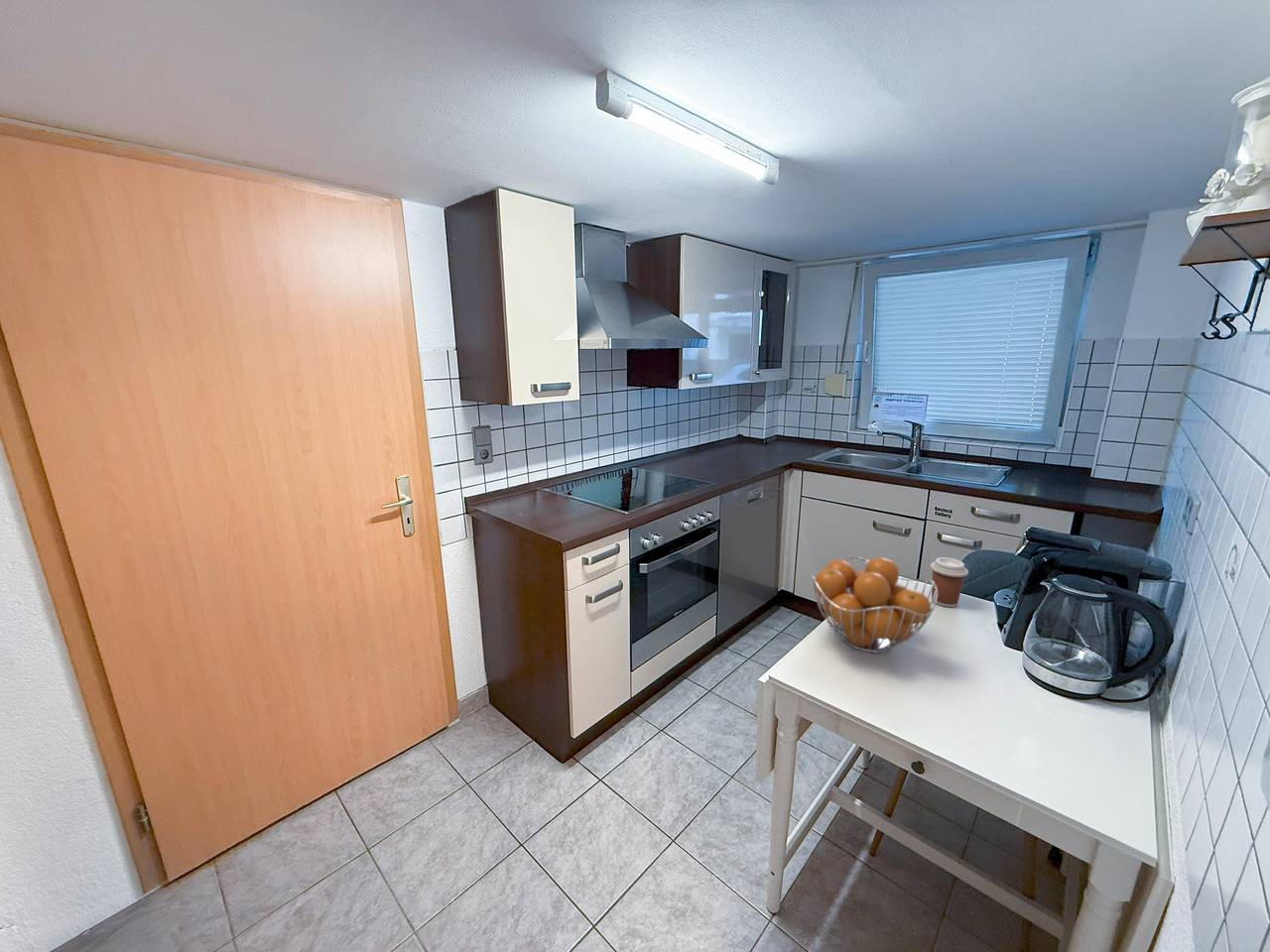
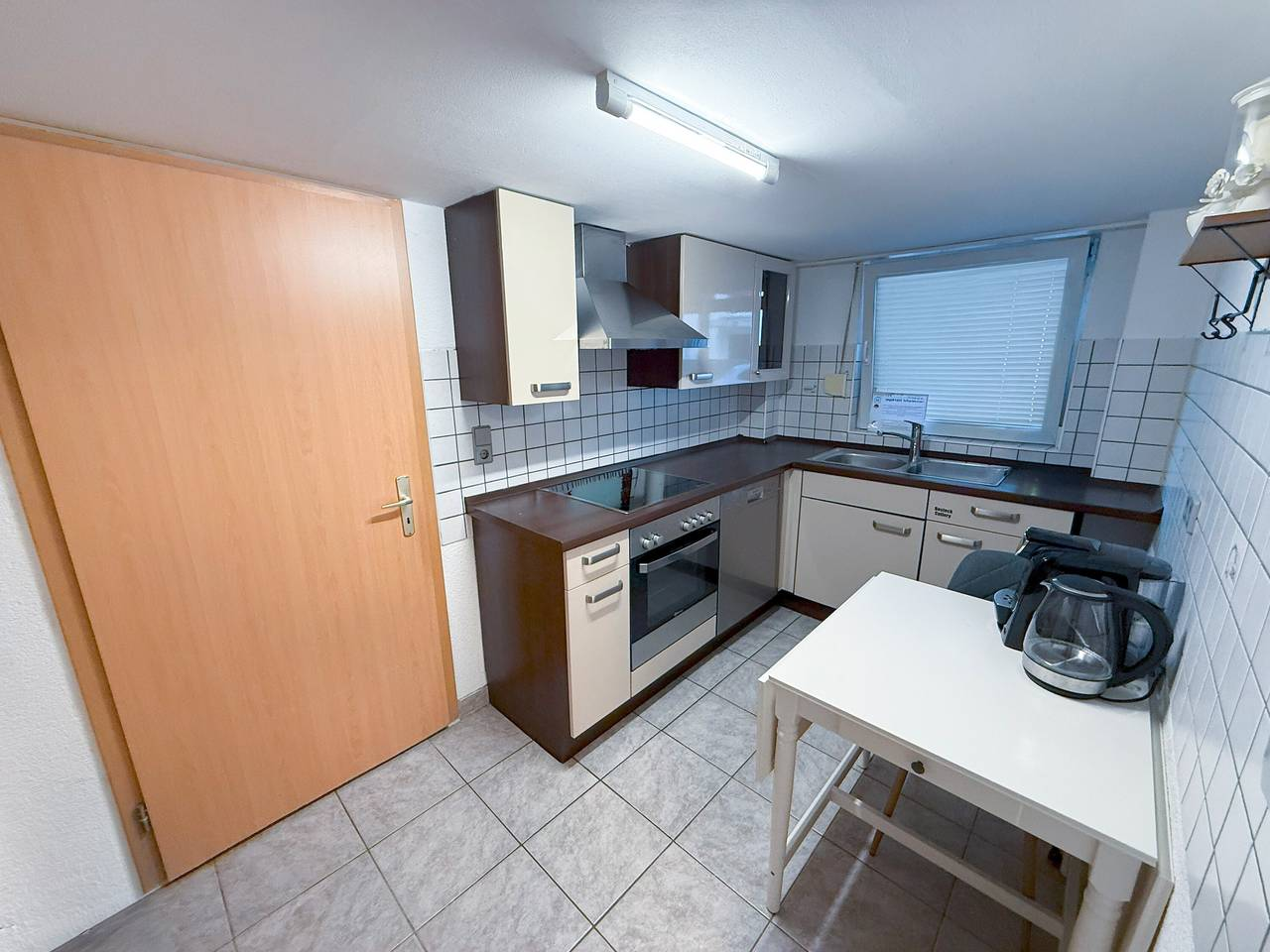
- fruit basket [811,556,938,654]
- coffee cup [930,556,969,608]
